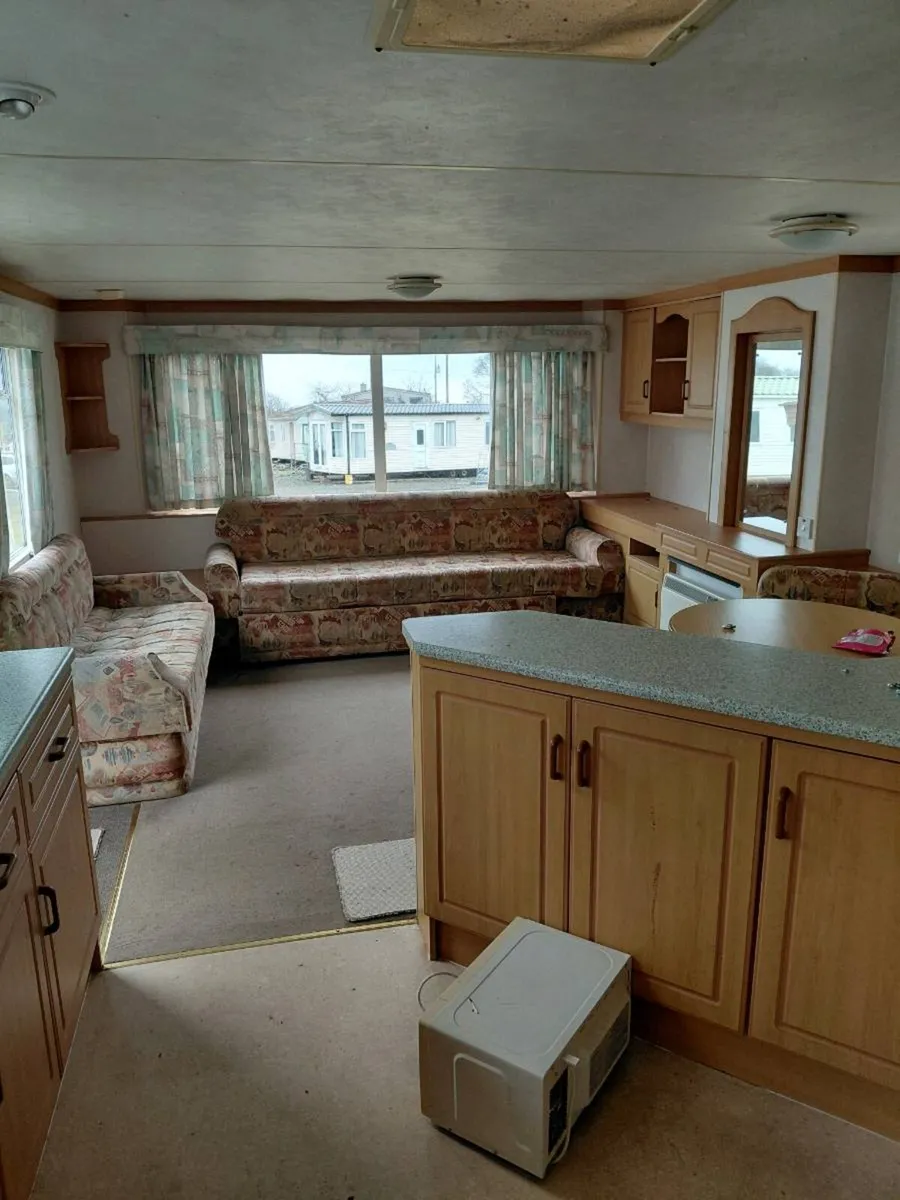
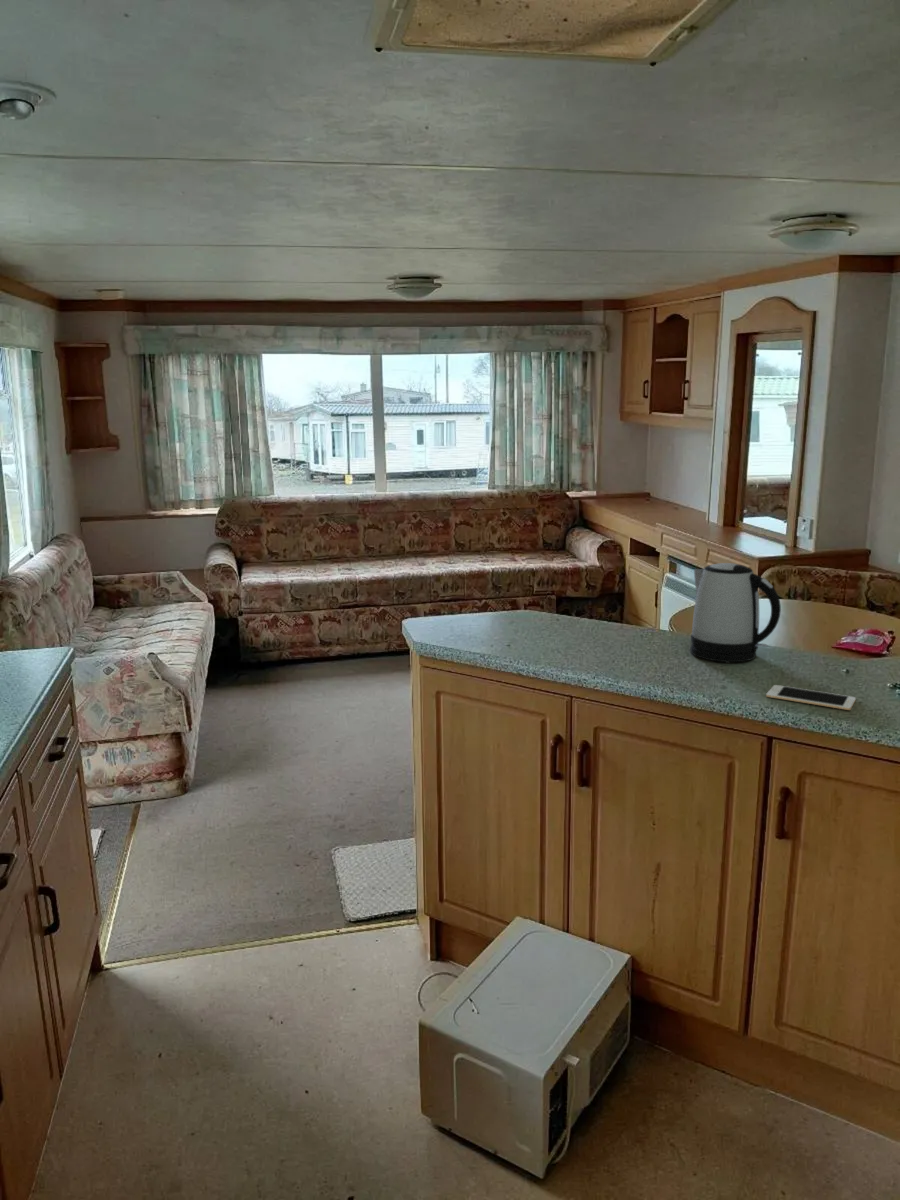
+ kettle [689,562,782,664]
+ cell phone [765,684,857,711]
